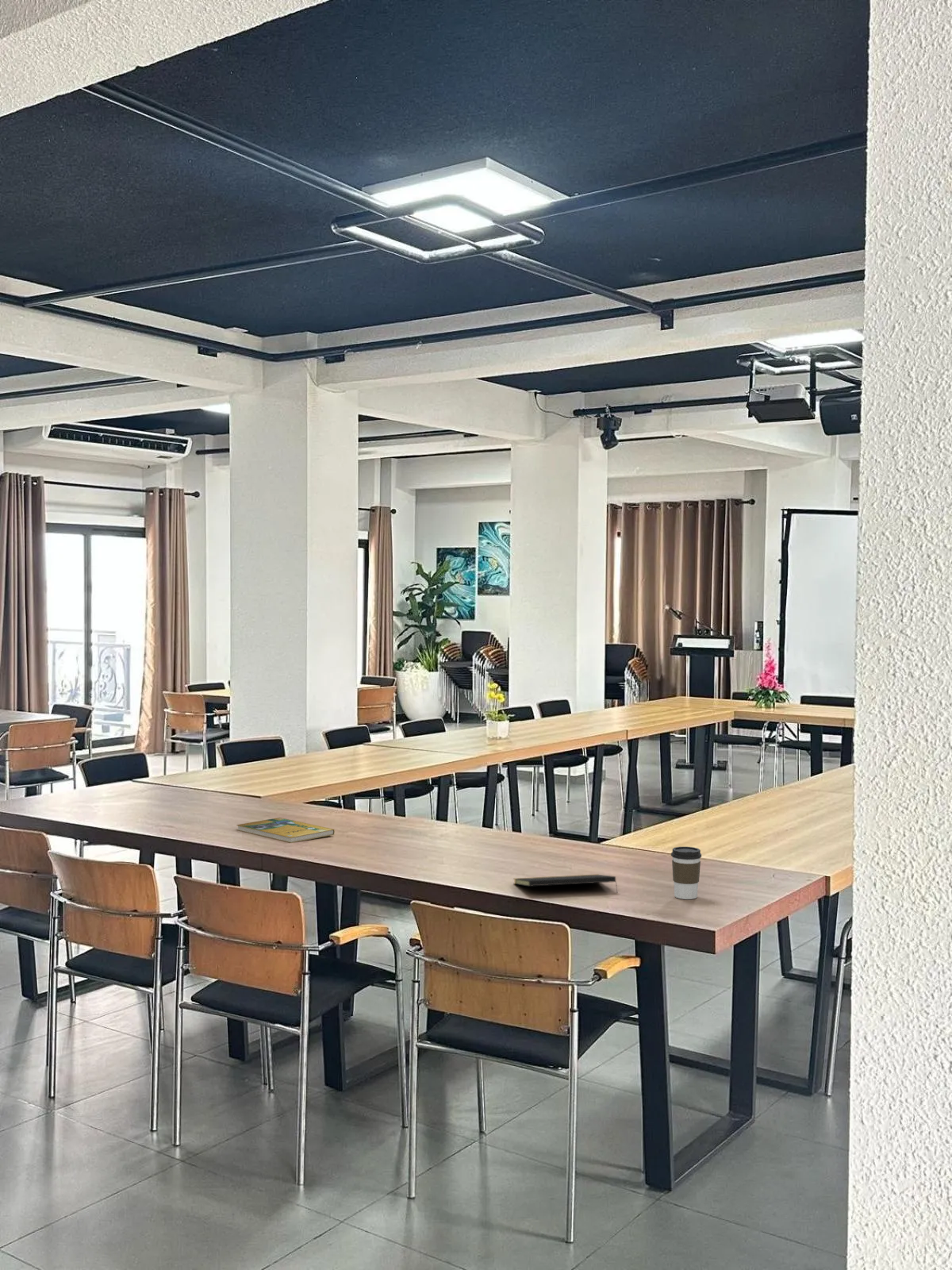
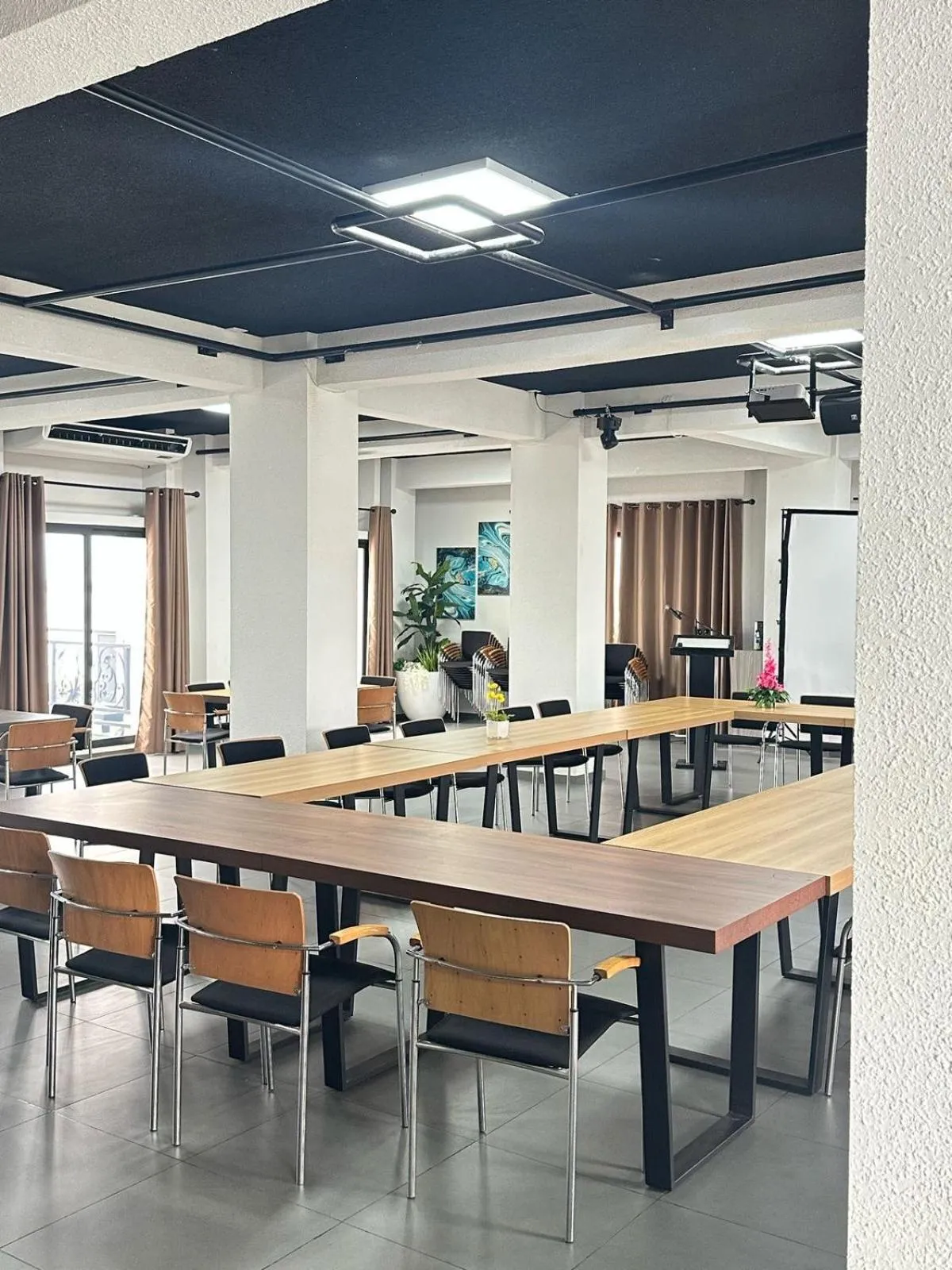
- booklet [236,817,336,844]
- coffee cup [670,846,702,900]
- notepad [512,874,618,893]
